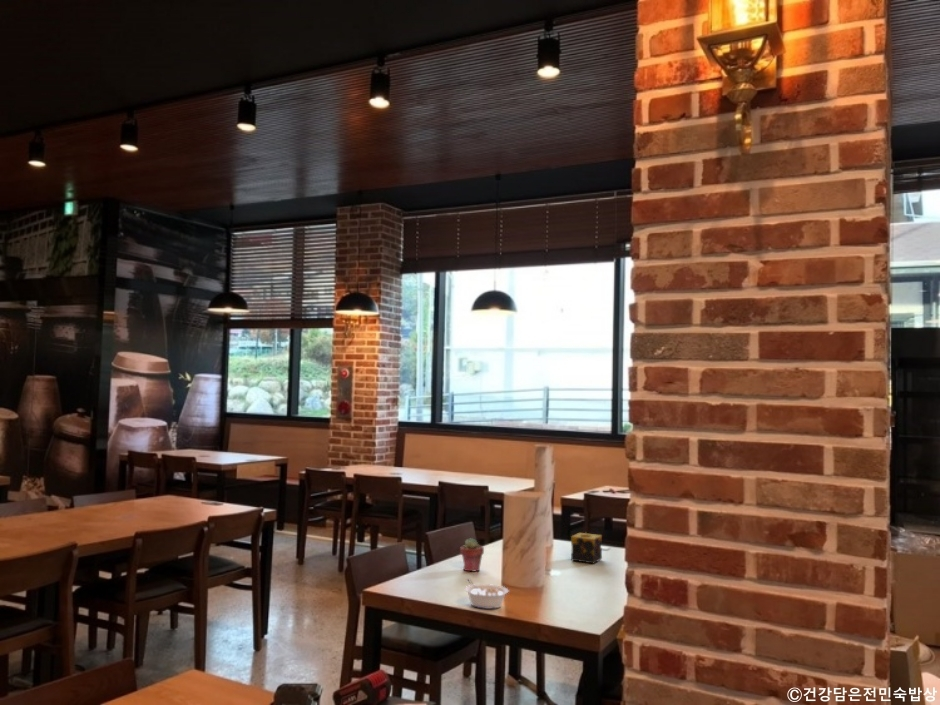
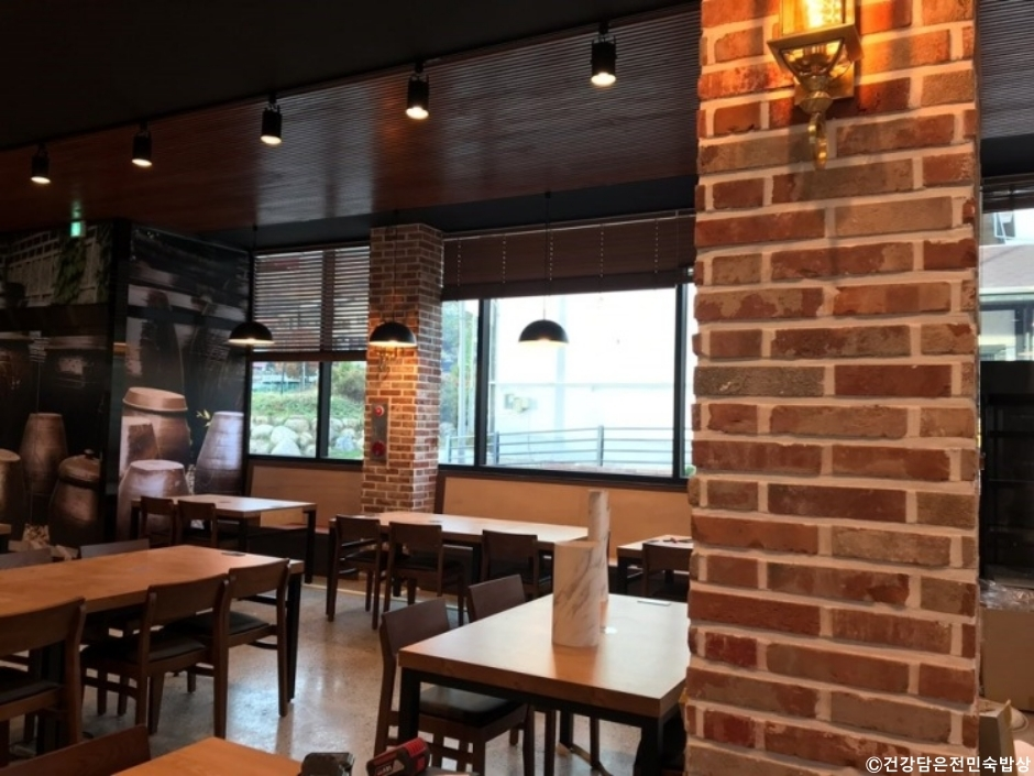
- candle [570,532,603,564]
- legume [464,578,510,610]
- potted succulent [459,537,485,573]
